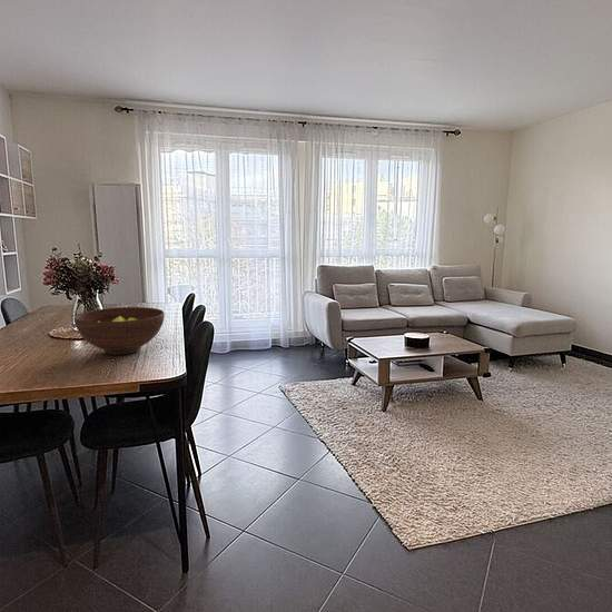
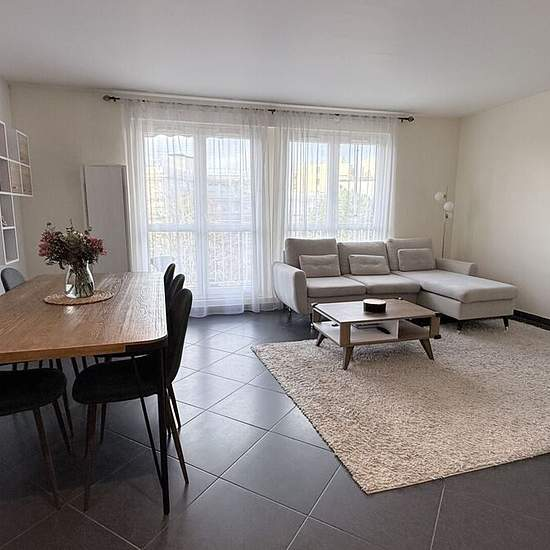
- fruit bowl [73,306,166,356]
